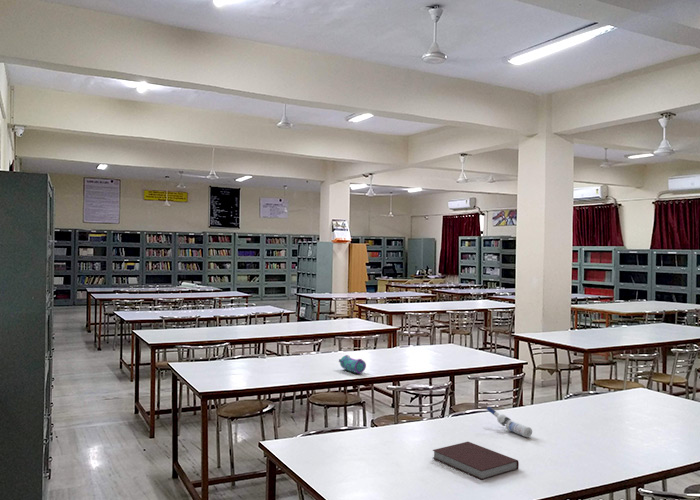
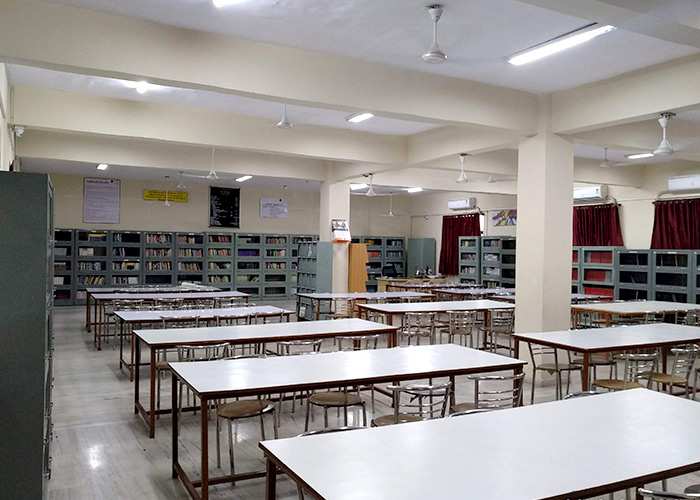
- pencil case [338,354,367,375]
- water bottle [486,406,533,438]
- notebook [432,441,520,481]
